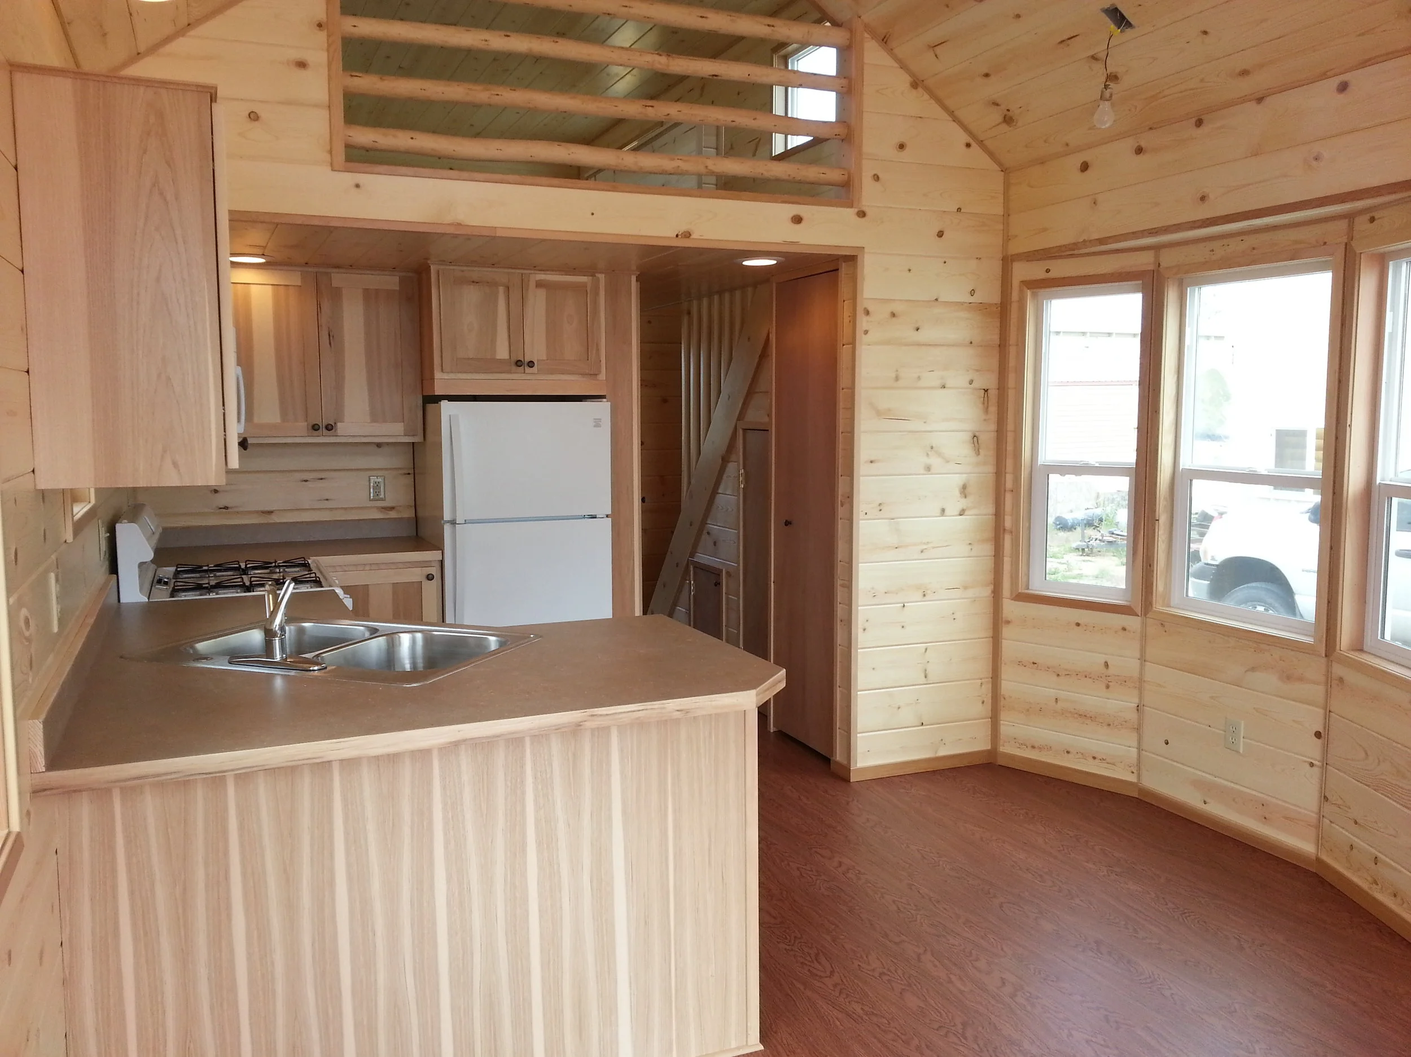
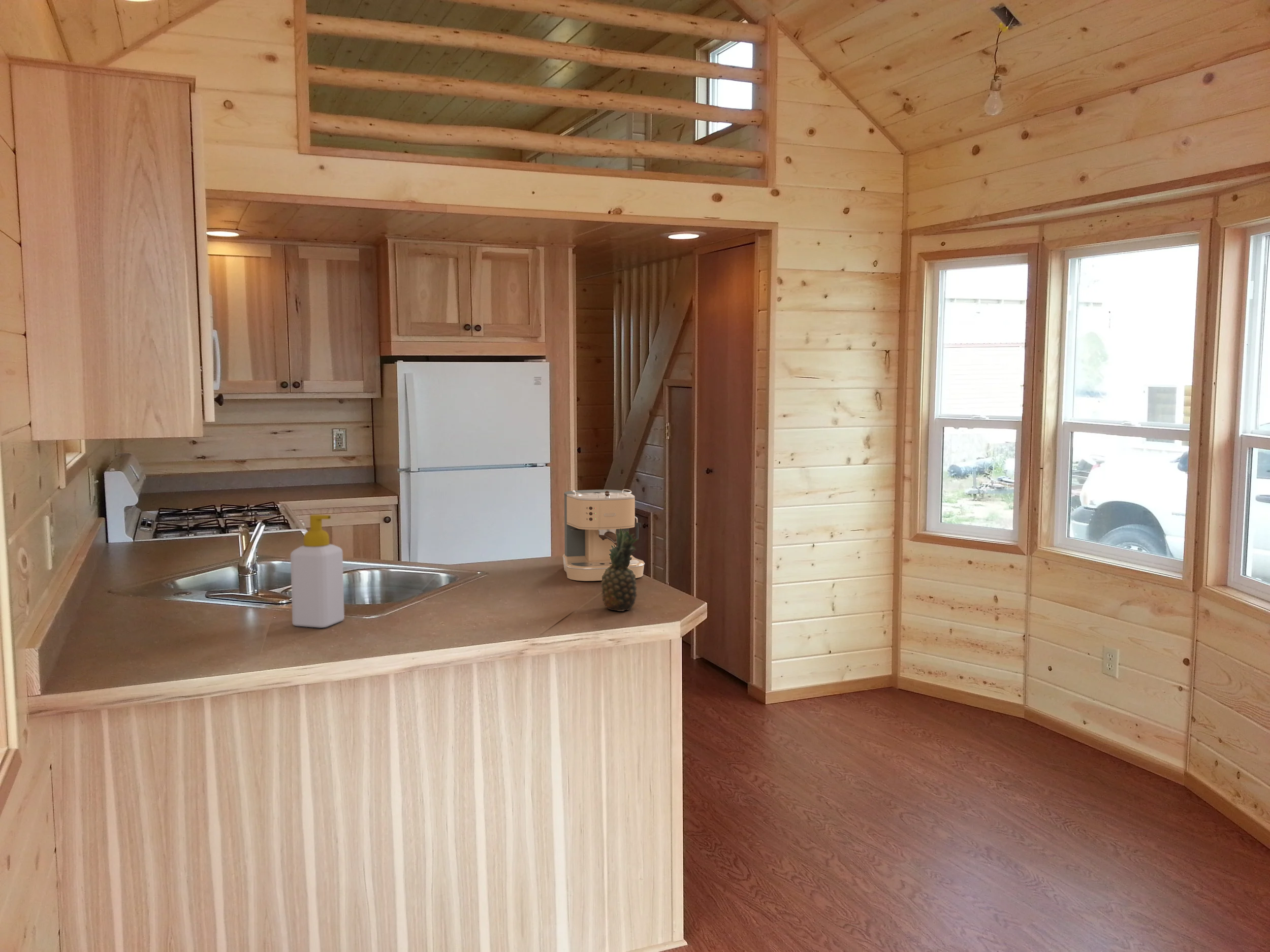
+ fruit [600,529,638,612]
+ coffee maker [562,489,645,581]
+ soap bottle [290,514,345,629]
